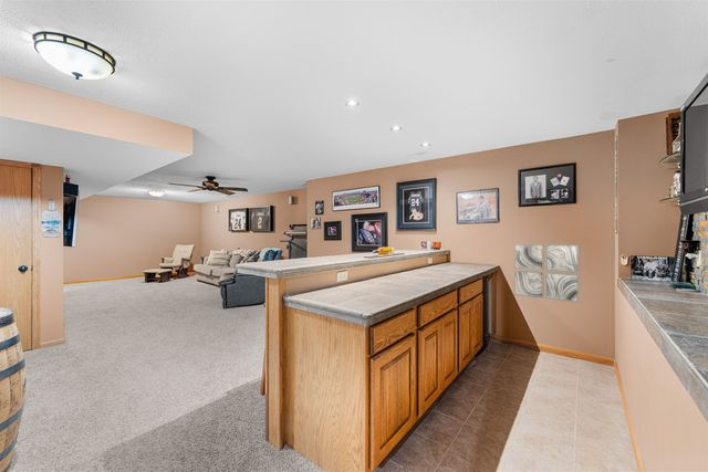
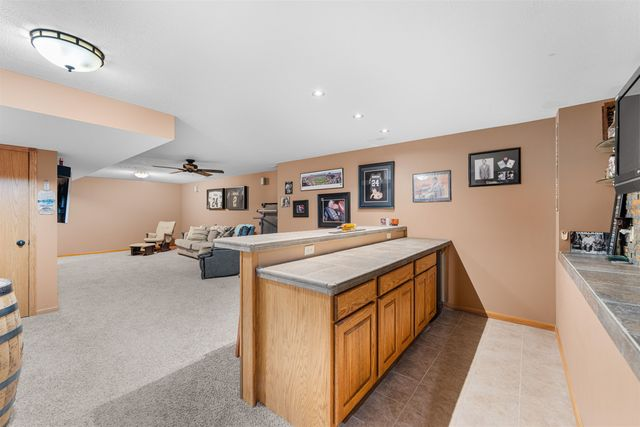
- wall art [513,242,580,304]
